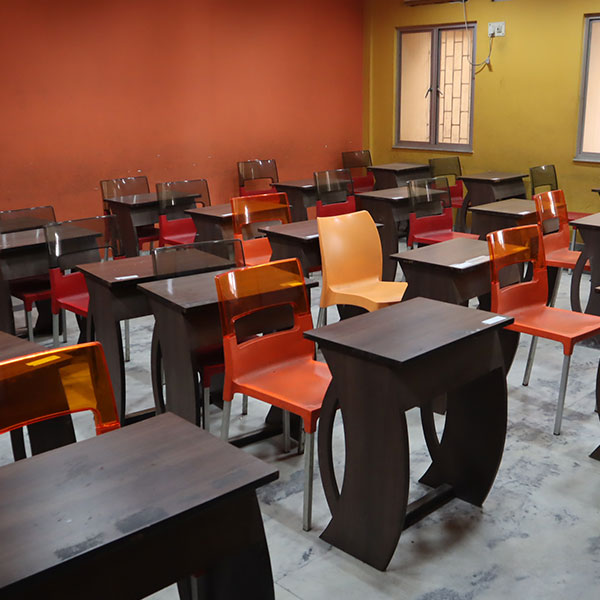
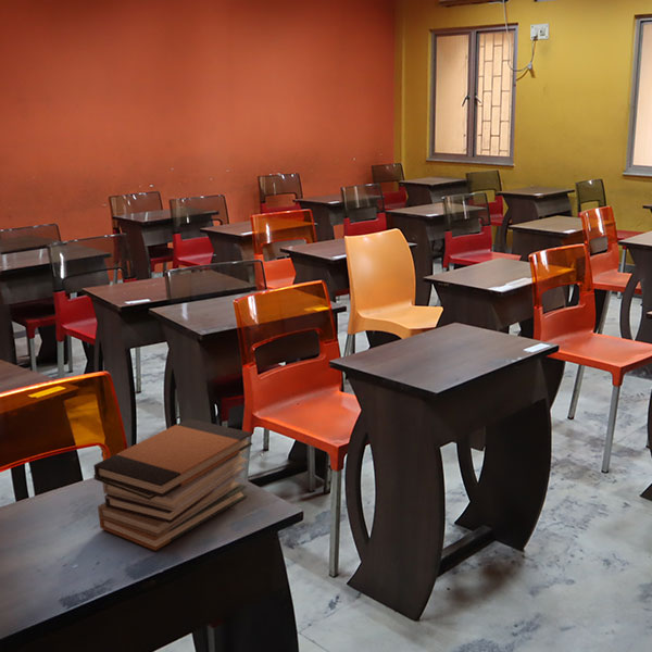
+ book stack [92,417,253,552]
